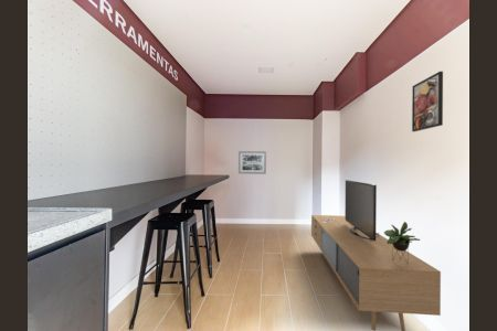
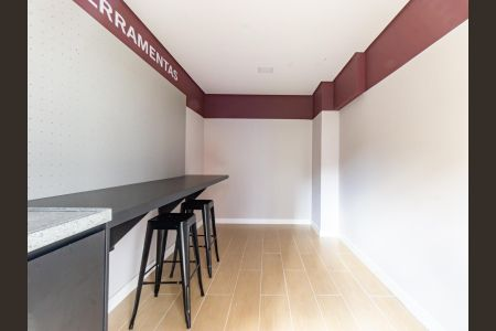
- wall art [237,150,267,175]
- media console [310,179,442,331]
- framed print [411,71,444,132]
